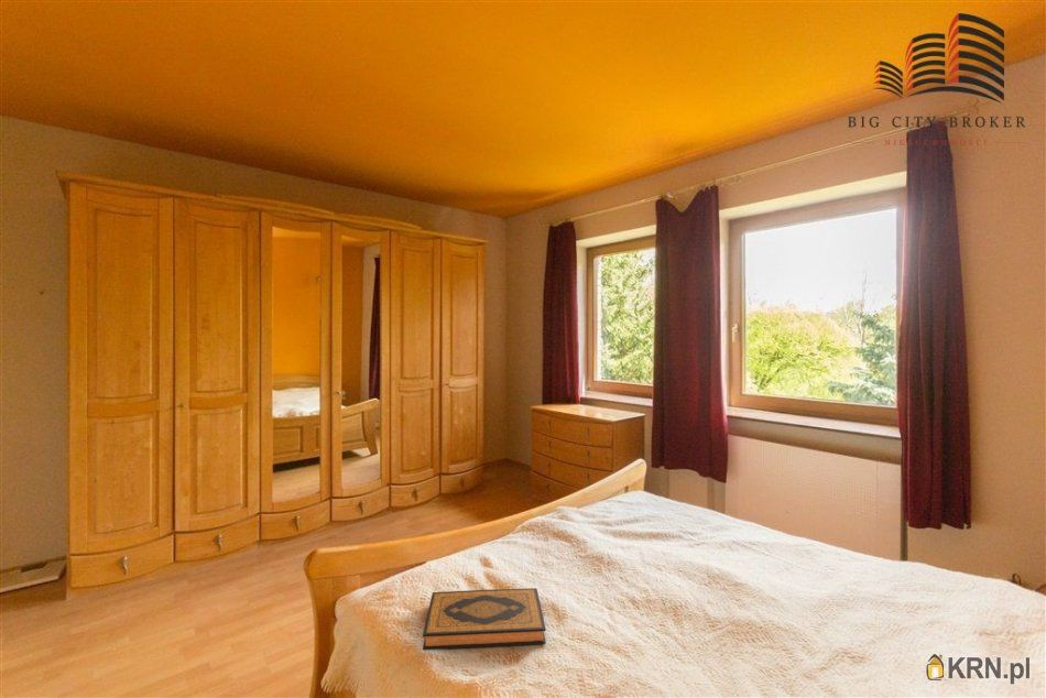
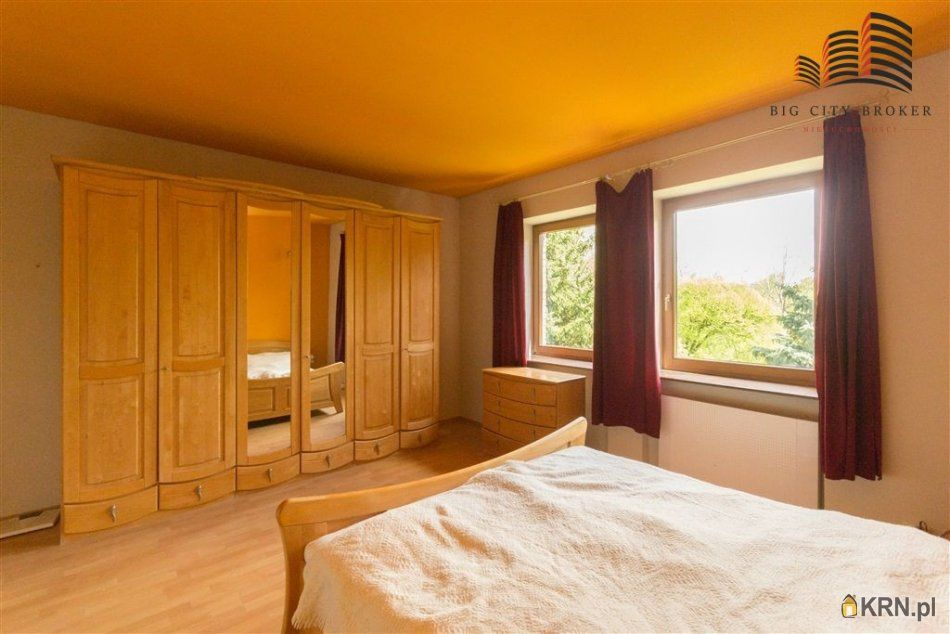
- hardback book [422,587,547,651]
